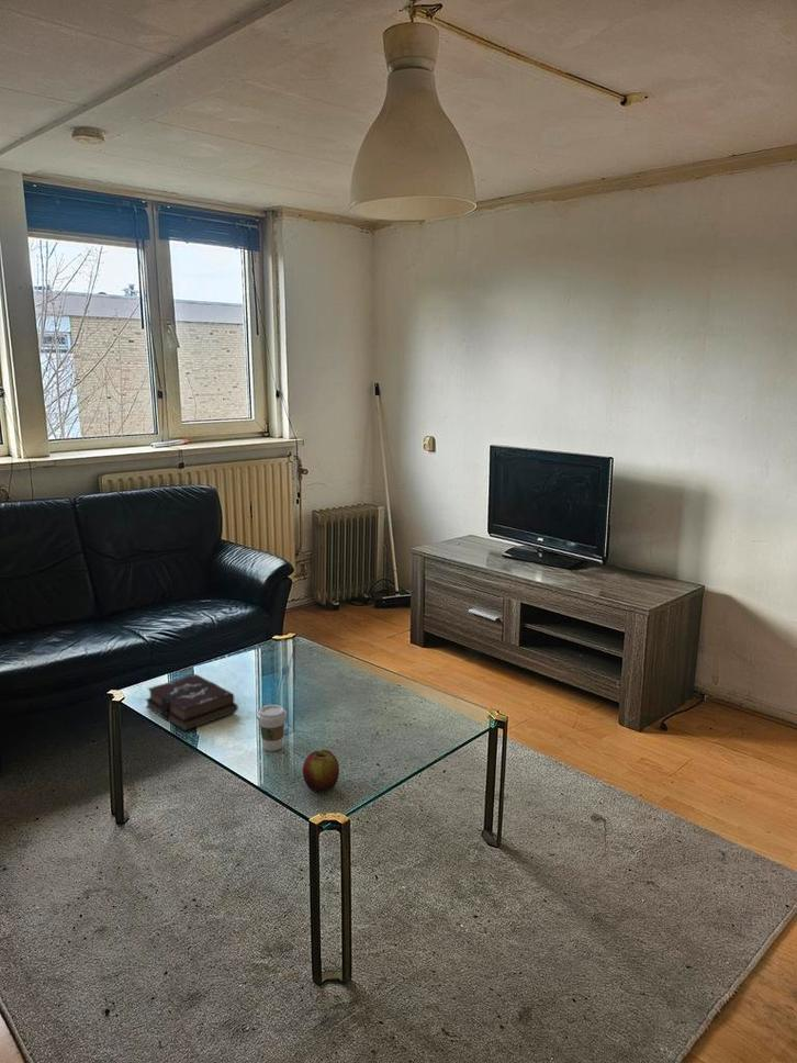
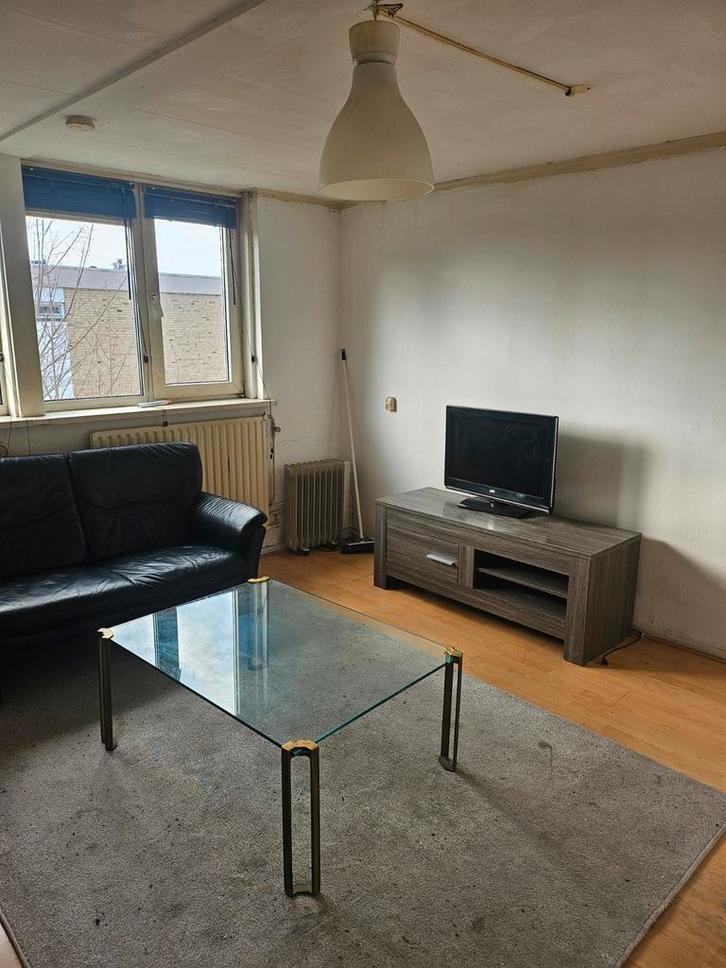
- coffee cup [256,704,288,752]
- hardback book [144,673,239,732]
- apple [302,749,340,793]
